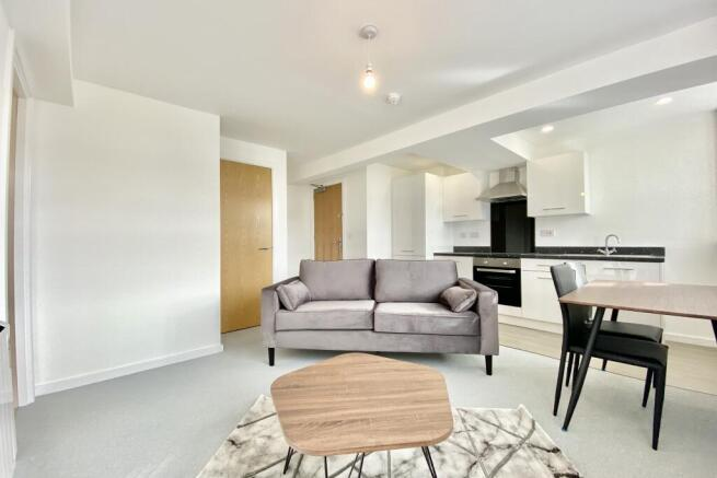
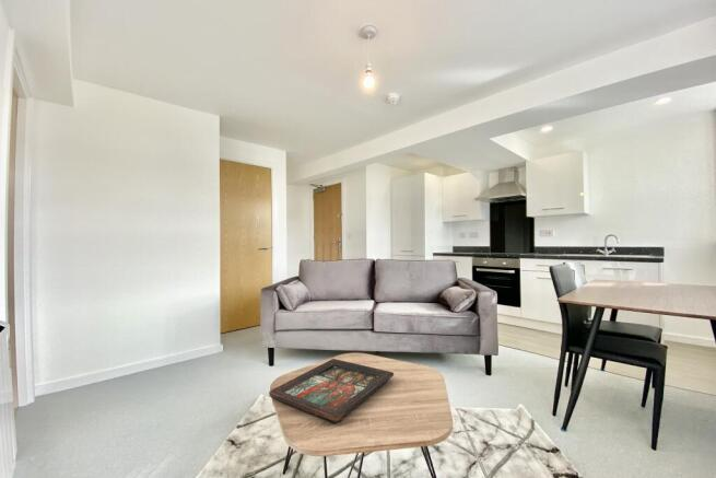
+ decorative tray [268,358,395,423]
